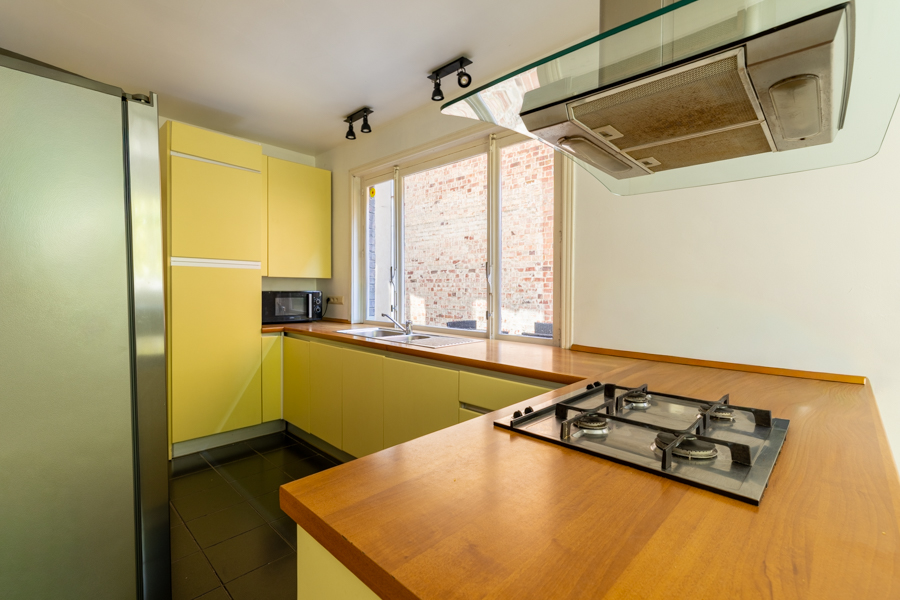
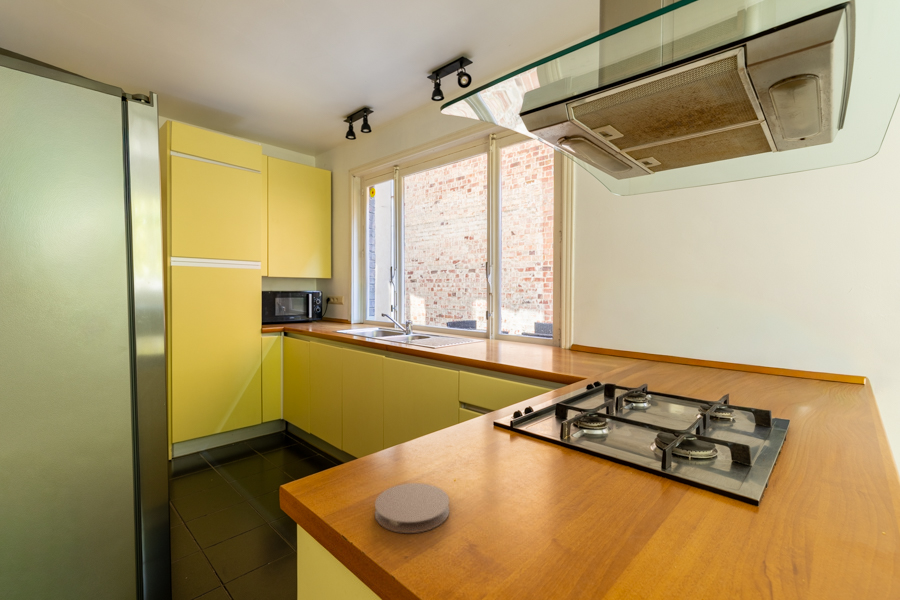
+ coaster [374,482,450,534]
